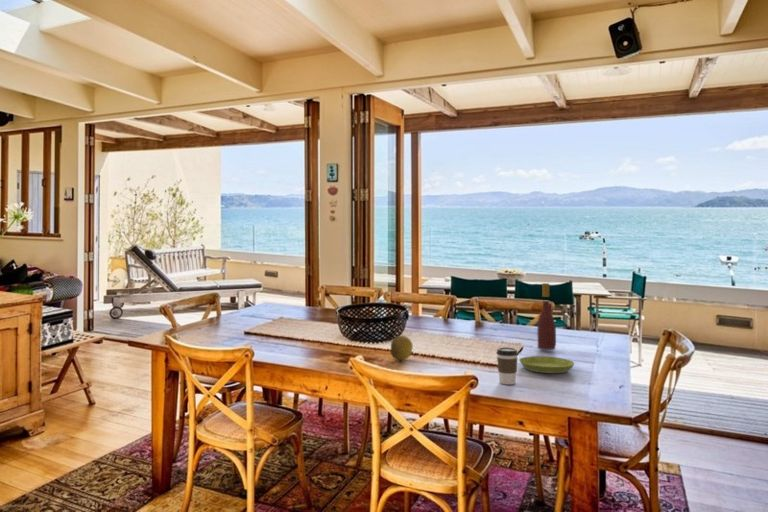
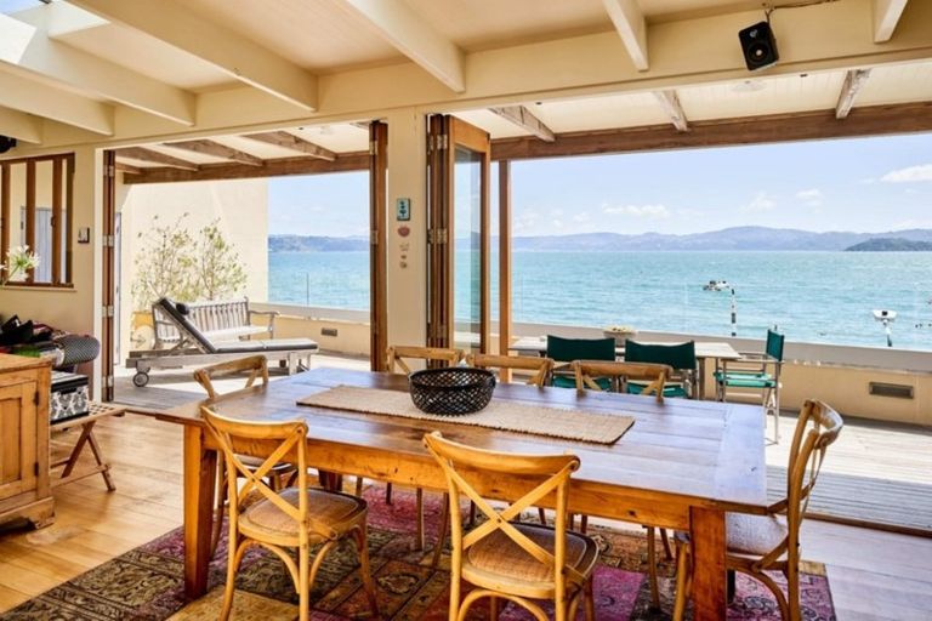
- saucer [518,355,576,374]
- fruit [389,335,414,361]
- wine bottle [537,282,557,351]
- coffee cup [495,347,519,385]
